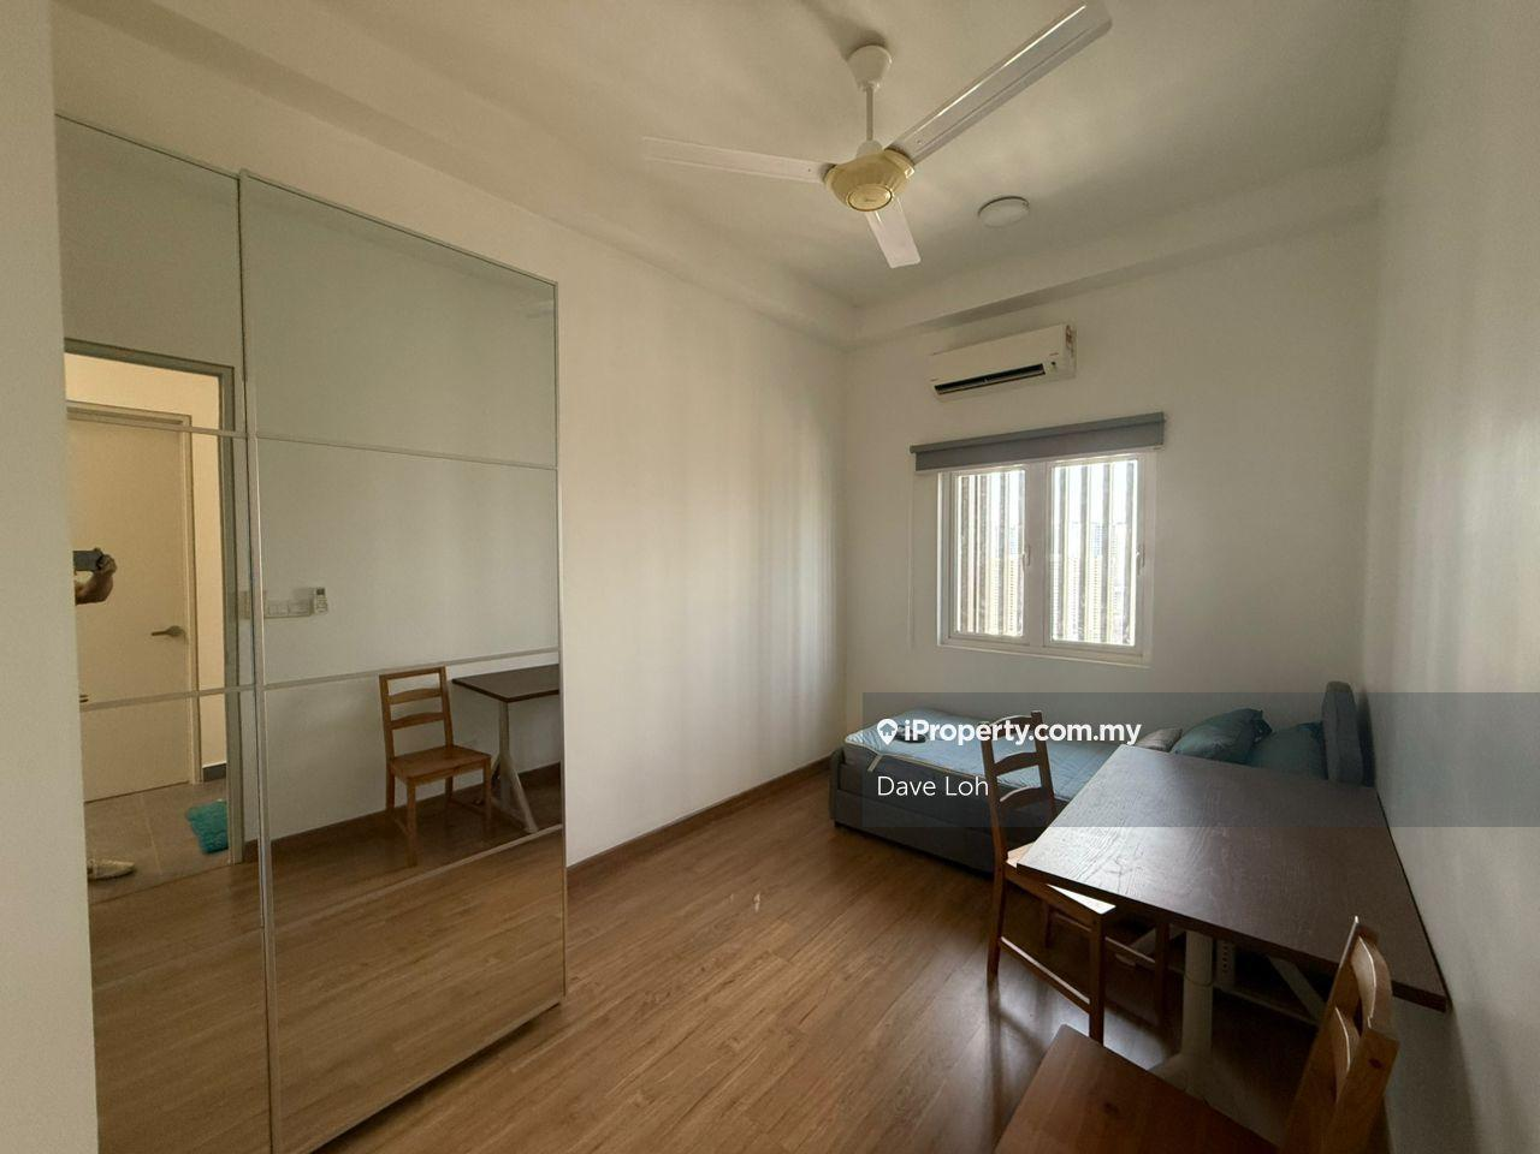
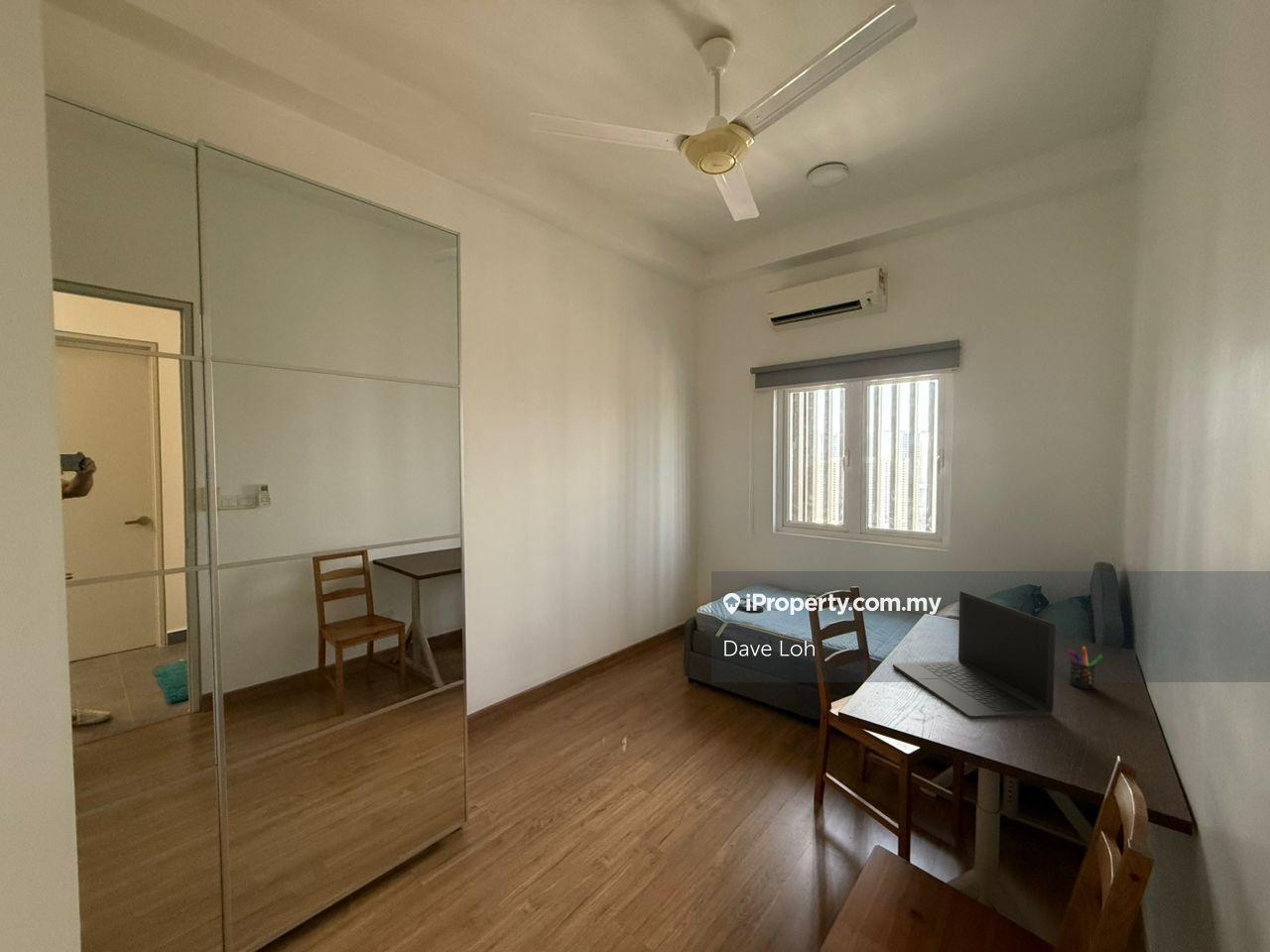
+ laptop [892,590,1057,720]
+ pen holder [1068,646,1104,690]
